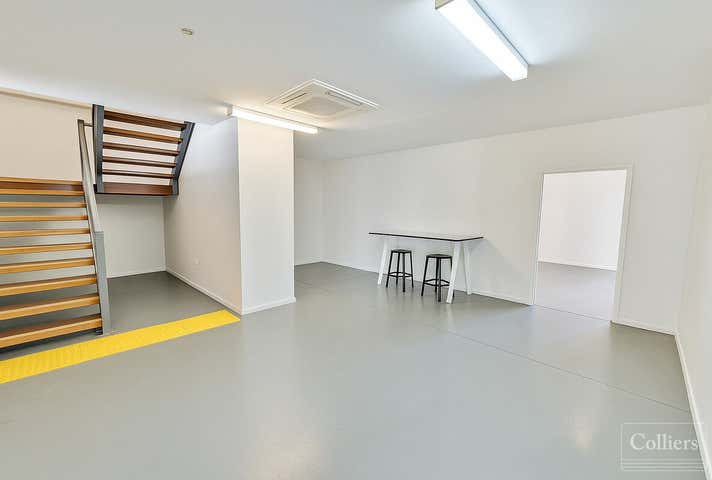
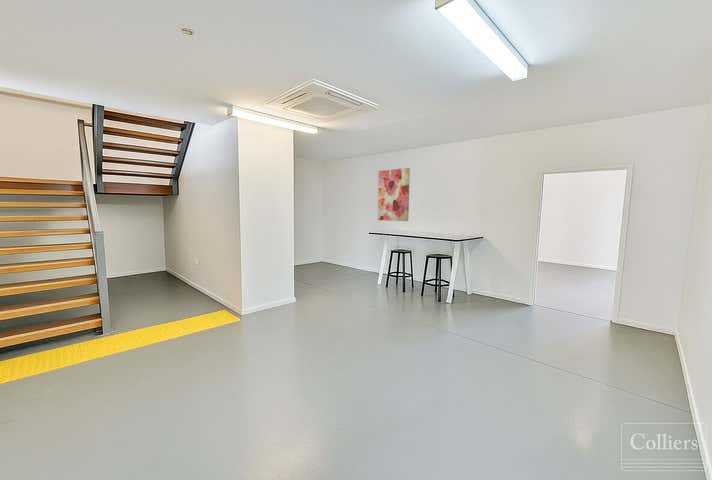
+ wall art [377,167,411,222]
